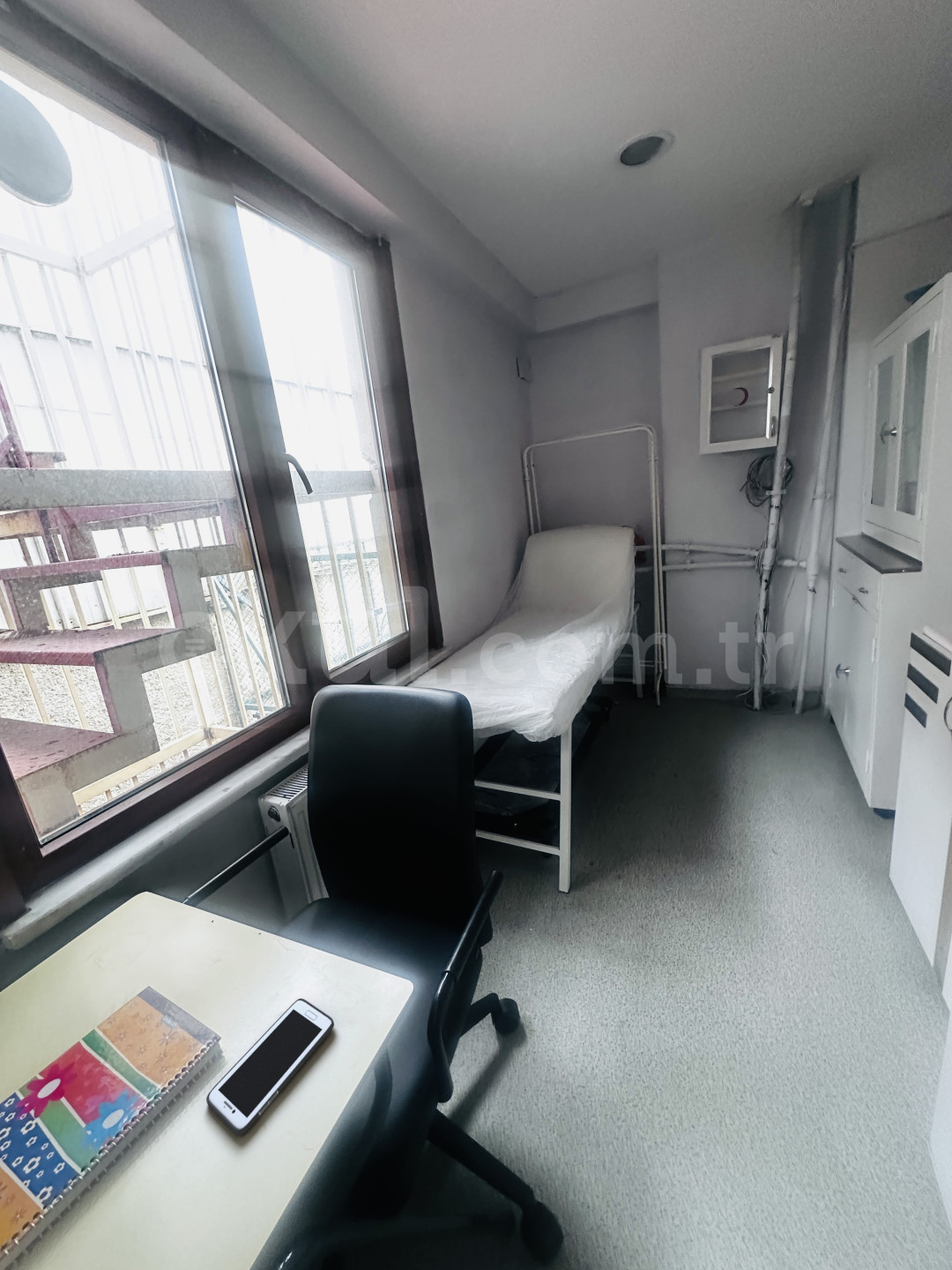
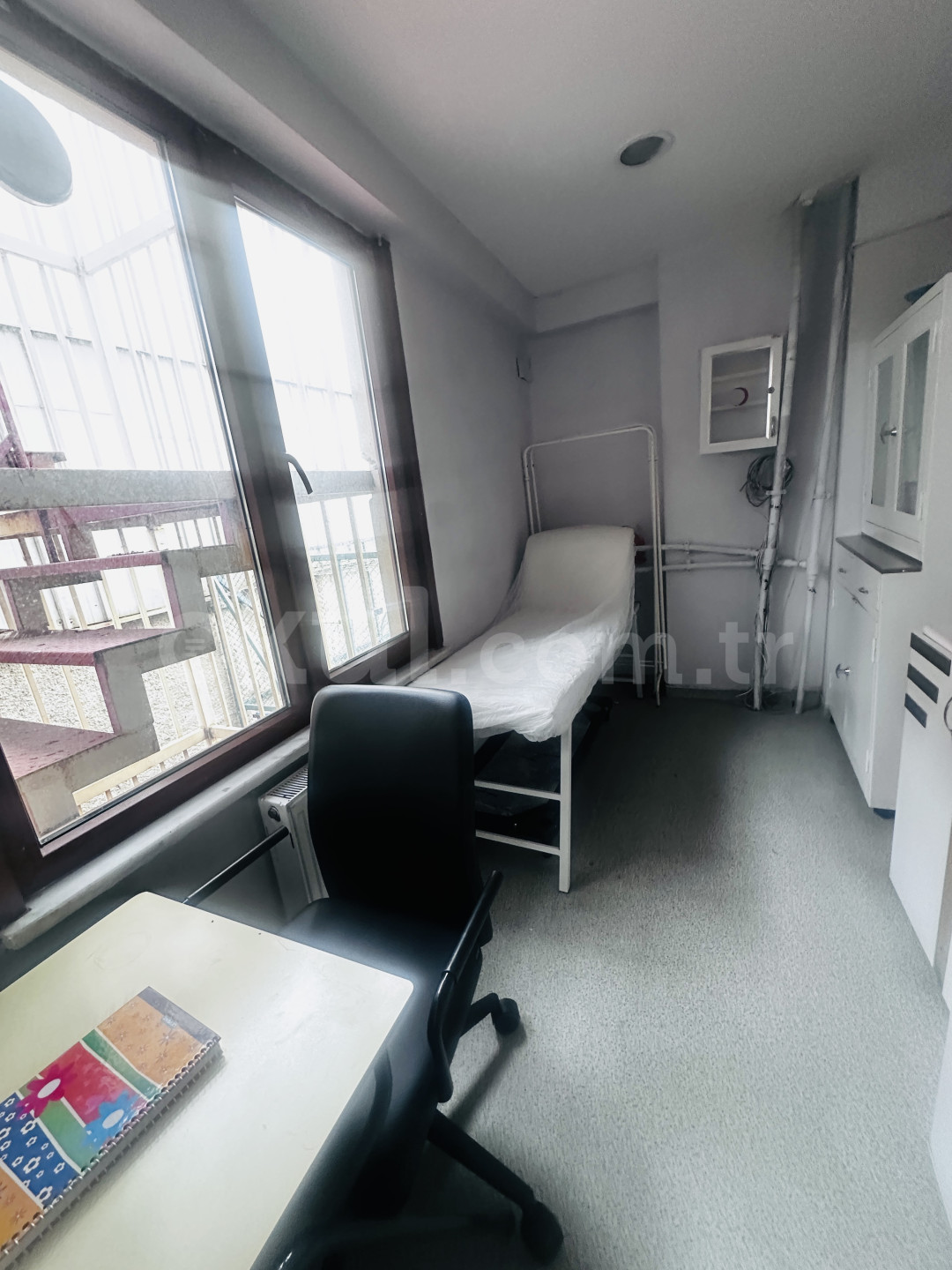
- cell phone [205,997,335,1137]
